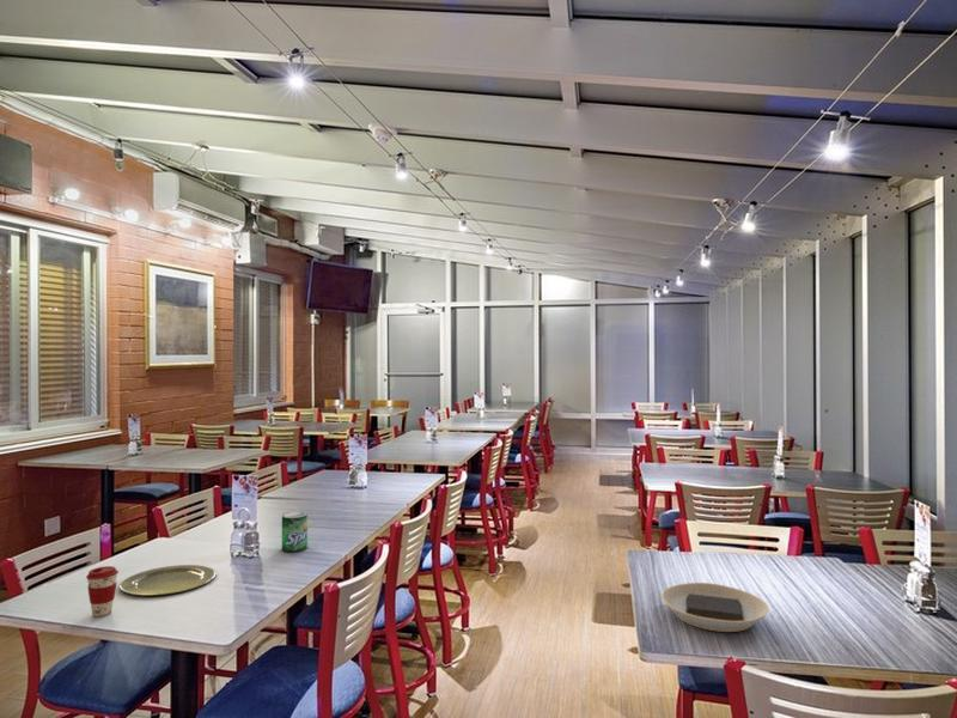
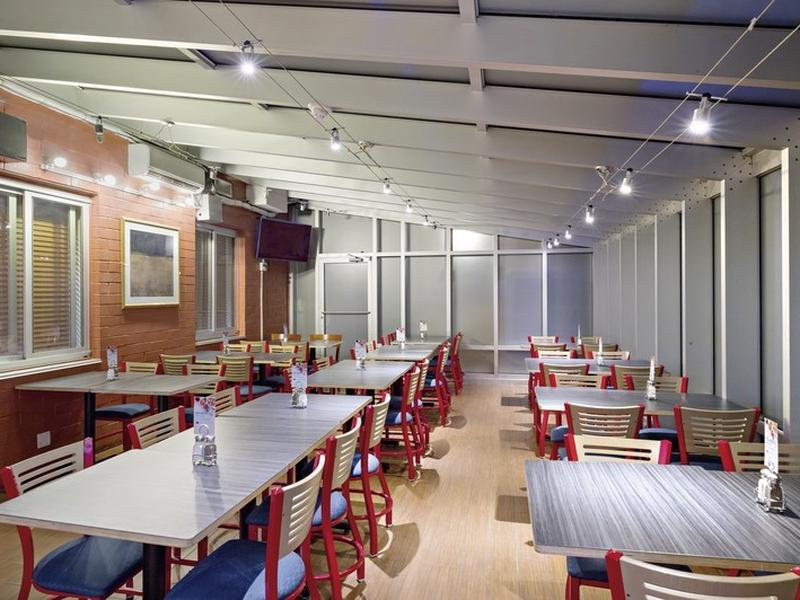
- coffee cup [85,565,120,617]
- plate [660,582,769,633]
- beverage can [281,511,309,553]
- plate [118,564,217,597]
